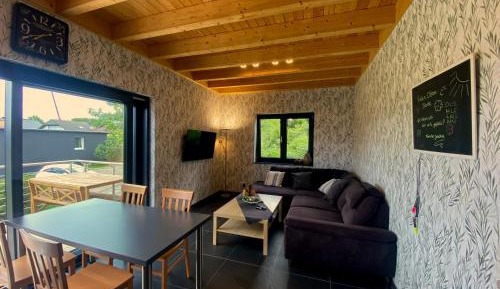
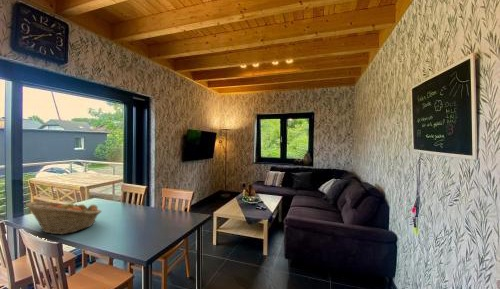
+ fruit basket [25,199,103,235]
